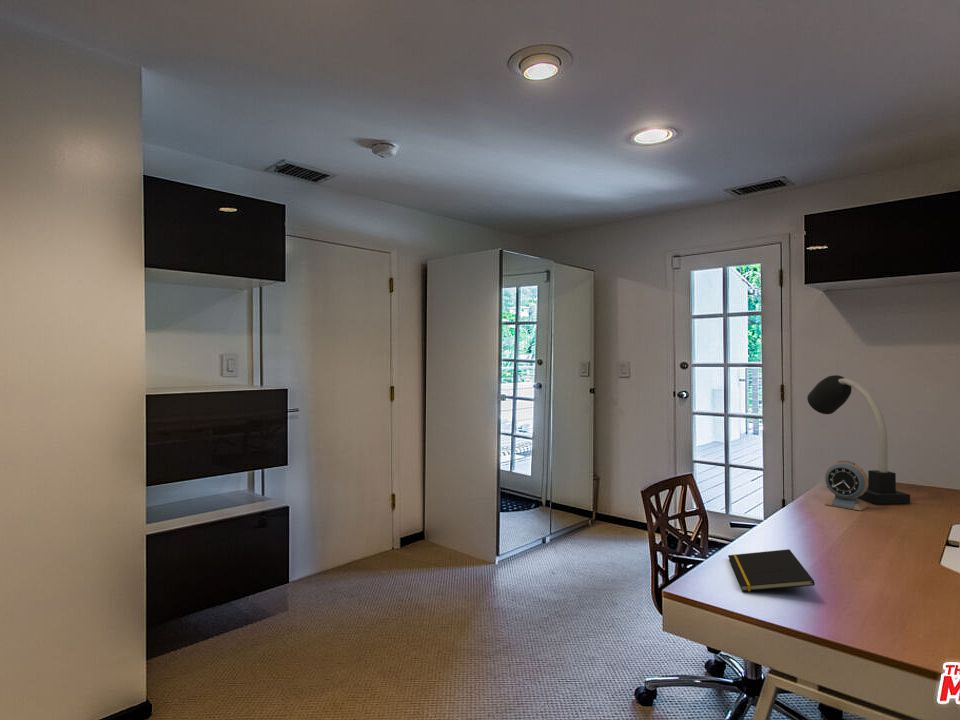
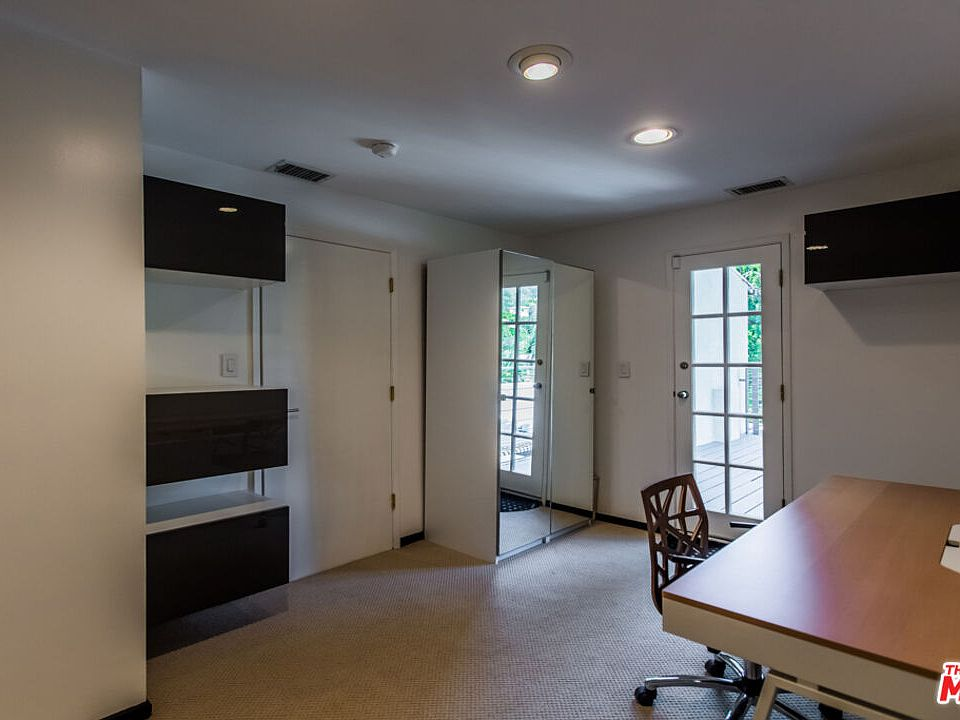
- desk lamp [806,374,911,505]
- alarm clock [824,459,869,512]
- notepad [727,548,816,592]
